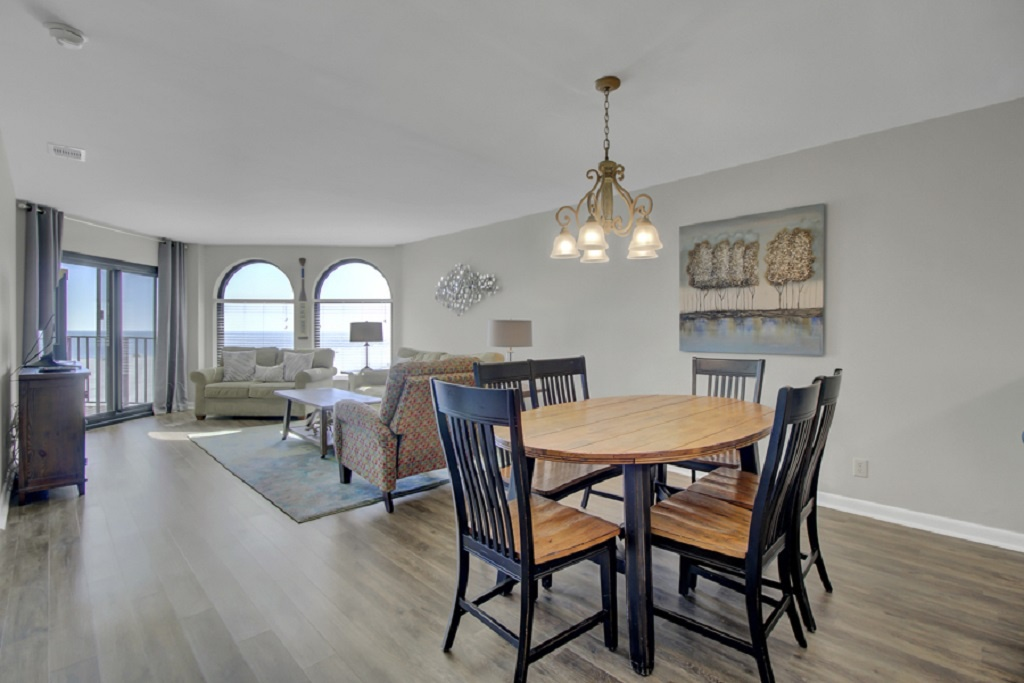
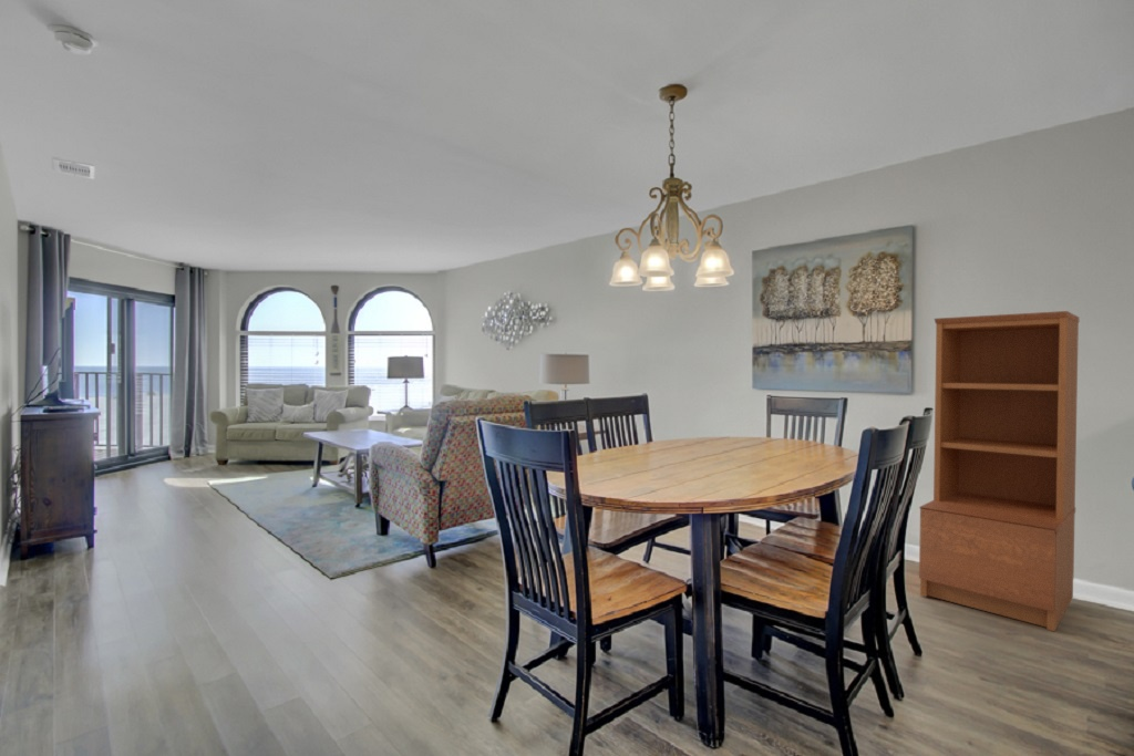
+ bookshelf [918,310,1081,632]
